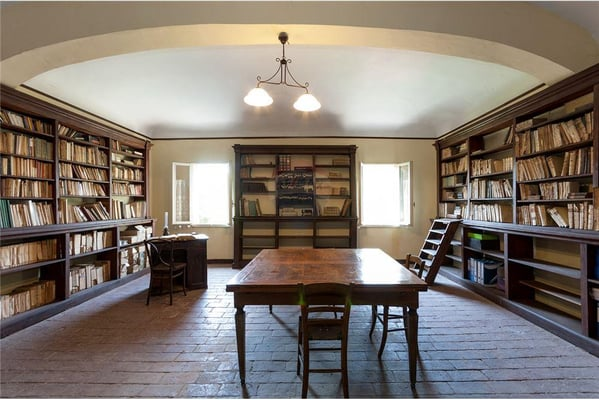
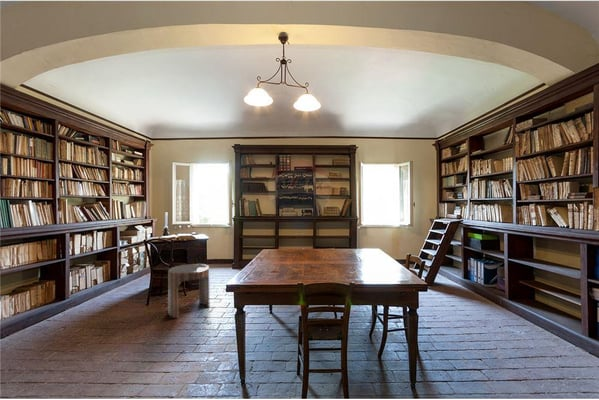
+ side table [167,263,210,319]
